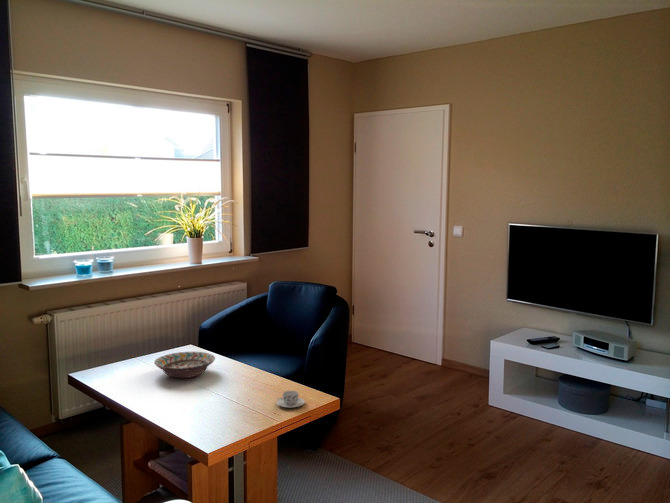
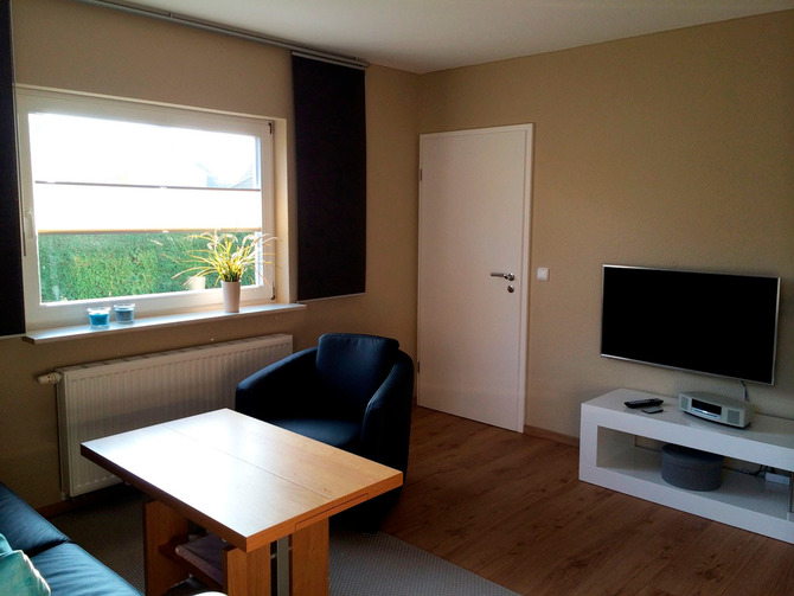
- decorative bowl [153,351,216,379]
- teacup [275,390,306,408]
